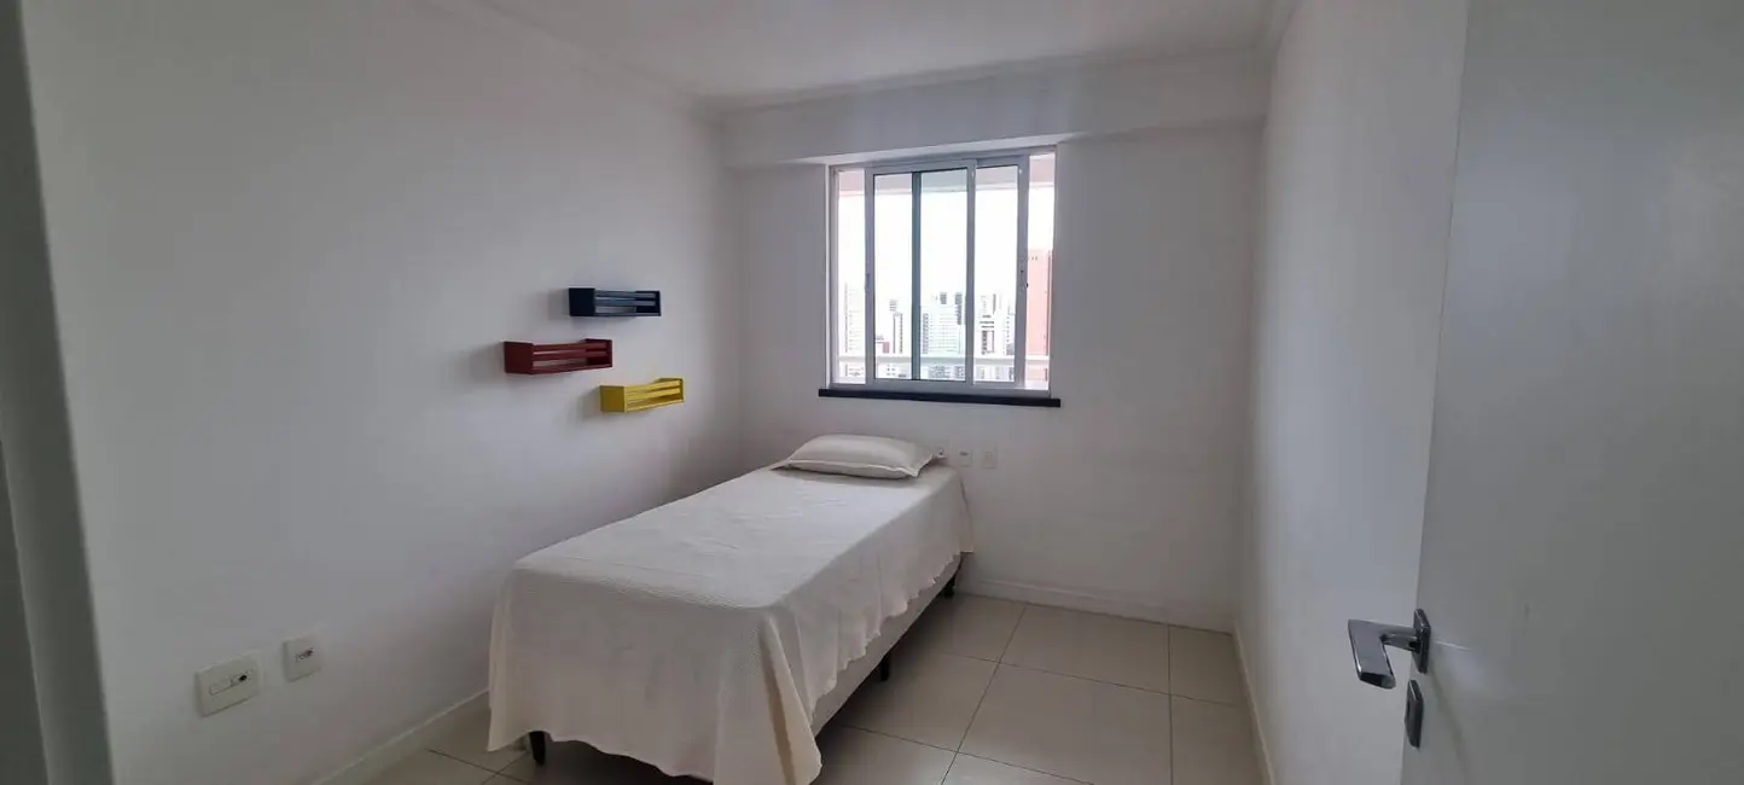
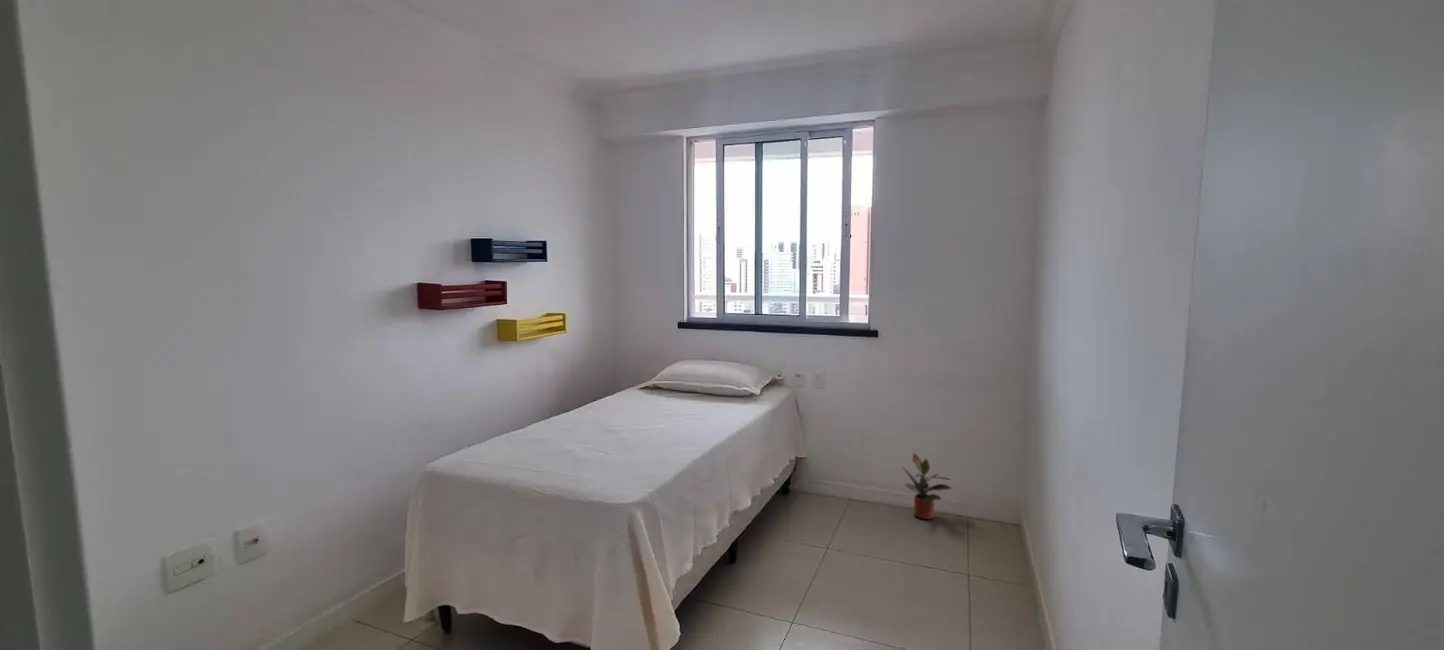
+ potted plant [900,451,953,520]
